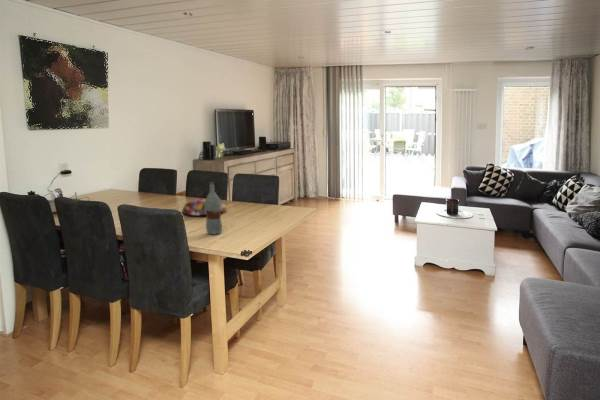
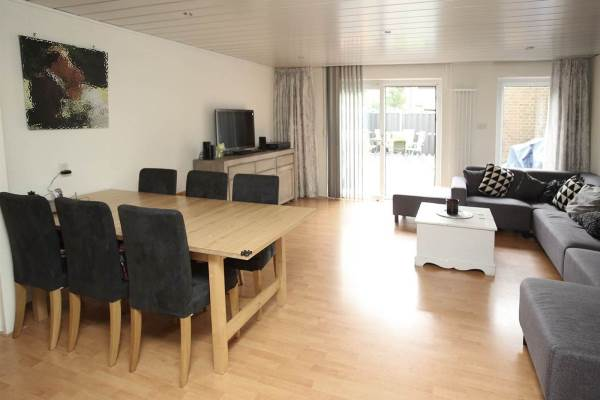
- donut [181,198,228,216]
- bottle [205,181,223,236]
